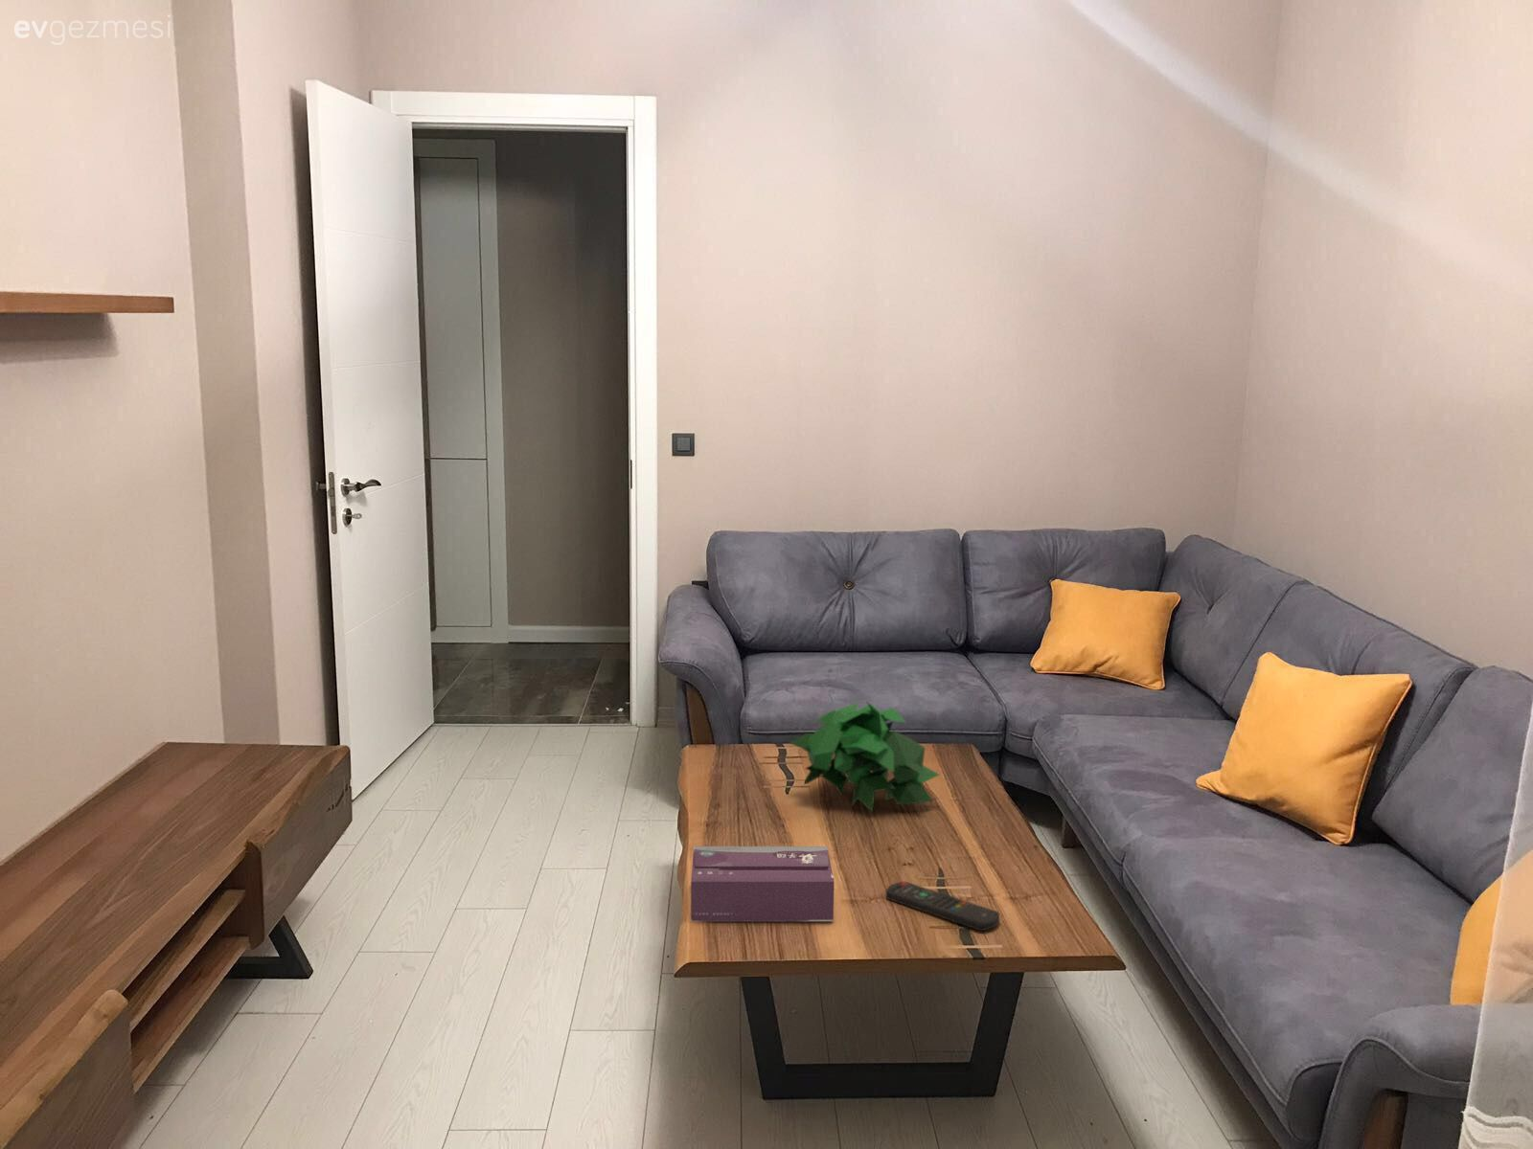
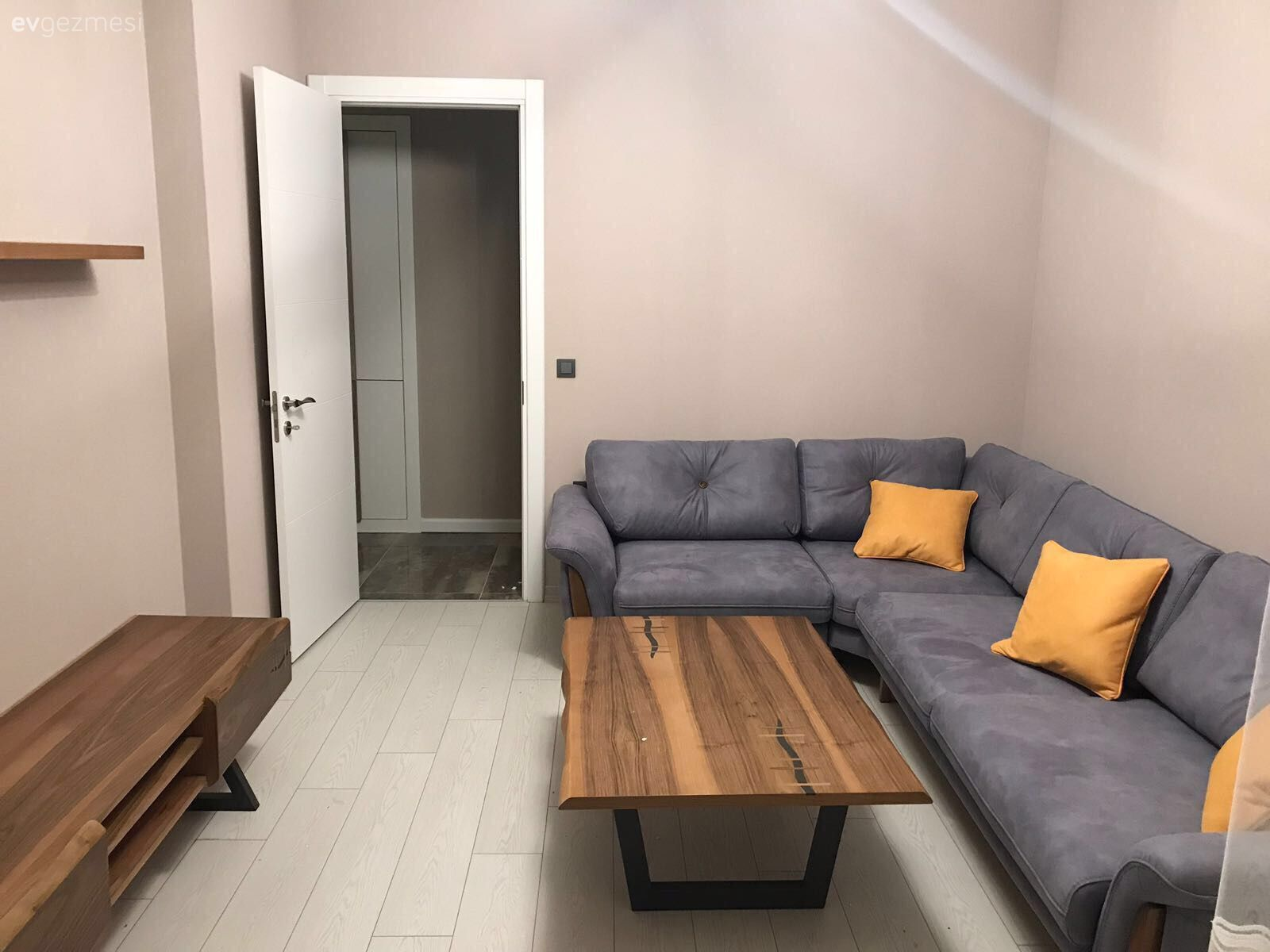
- remote control [885,881,1001,932]
- tissue box [689,846,835,922]
- plant [788,702,940,813]
